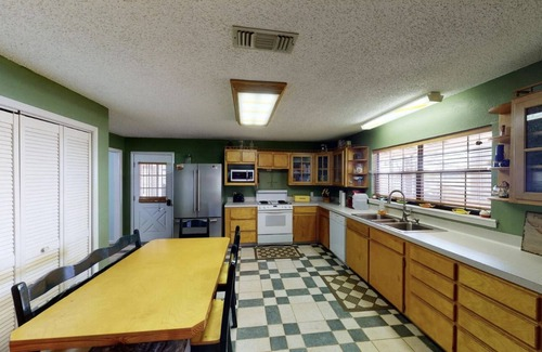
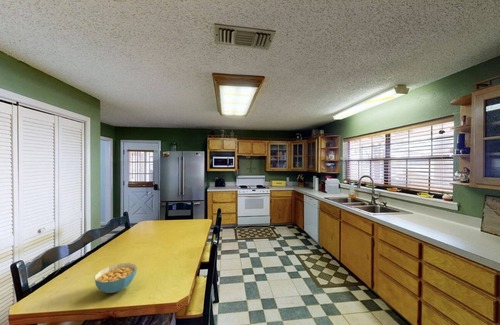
+ cereal bowl [94,262,138,294]
